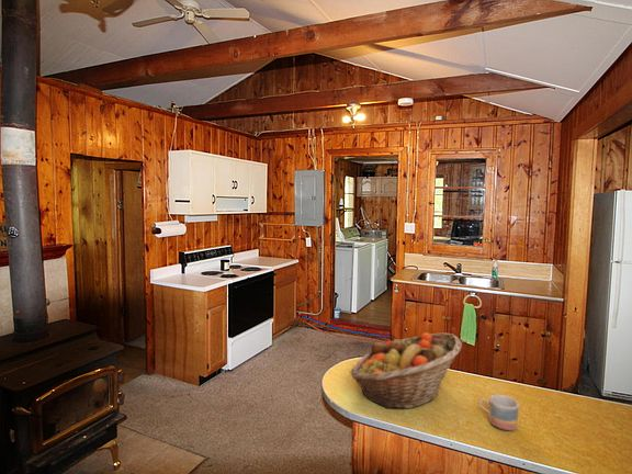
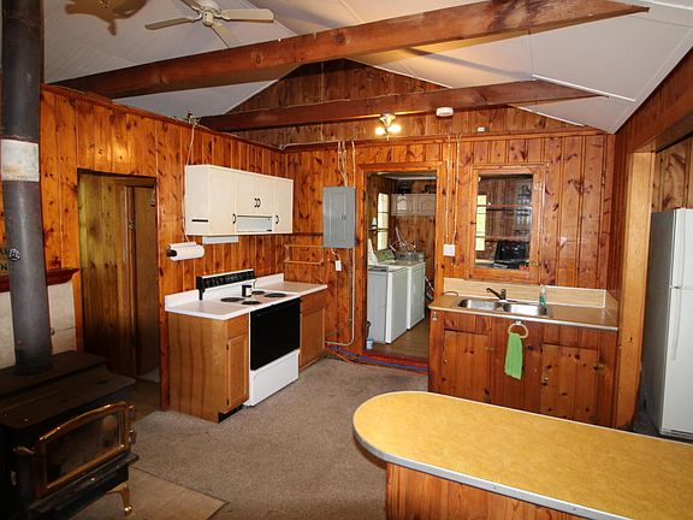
- fruit basket [349,331,463,409]
- mug [478,394,520,431]
